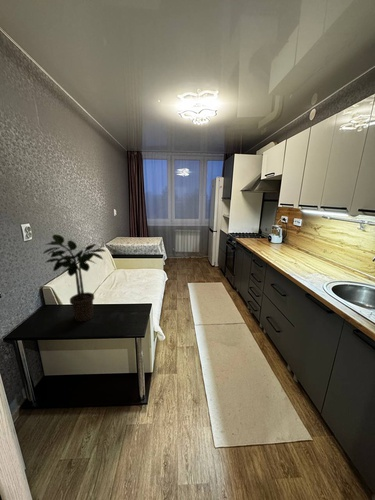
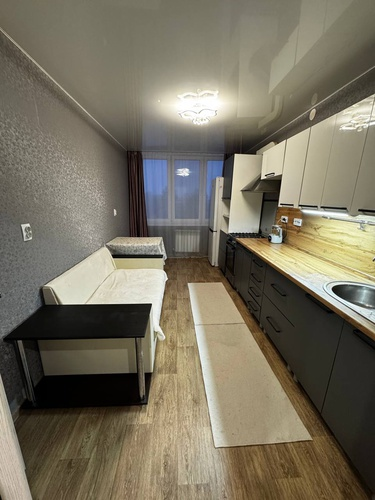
- potted plant [42,233,107,323]
